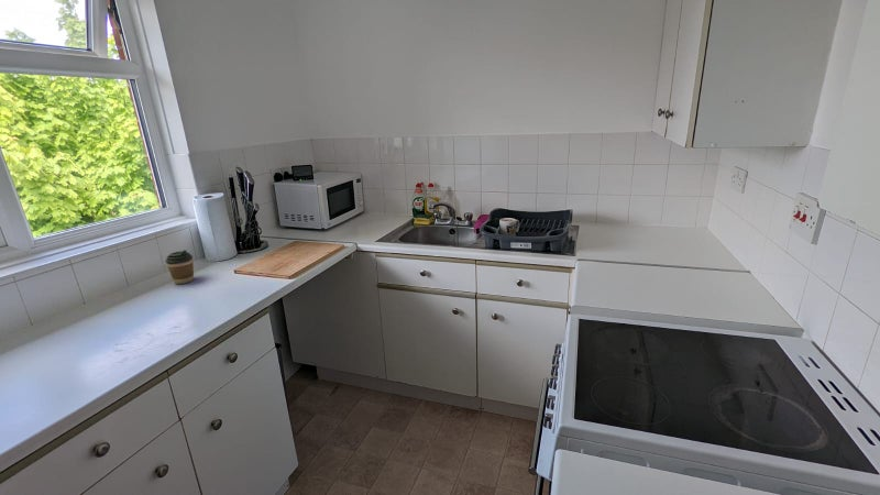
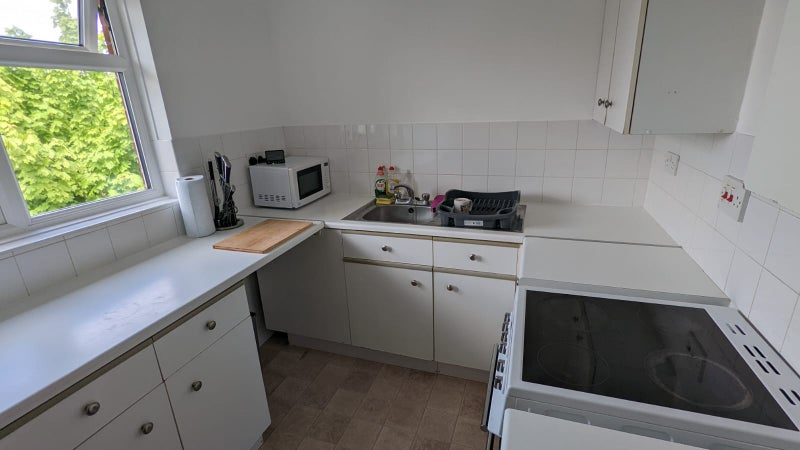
- coffee cup [165,249,195,285]
